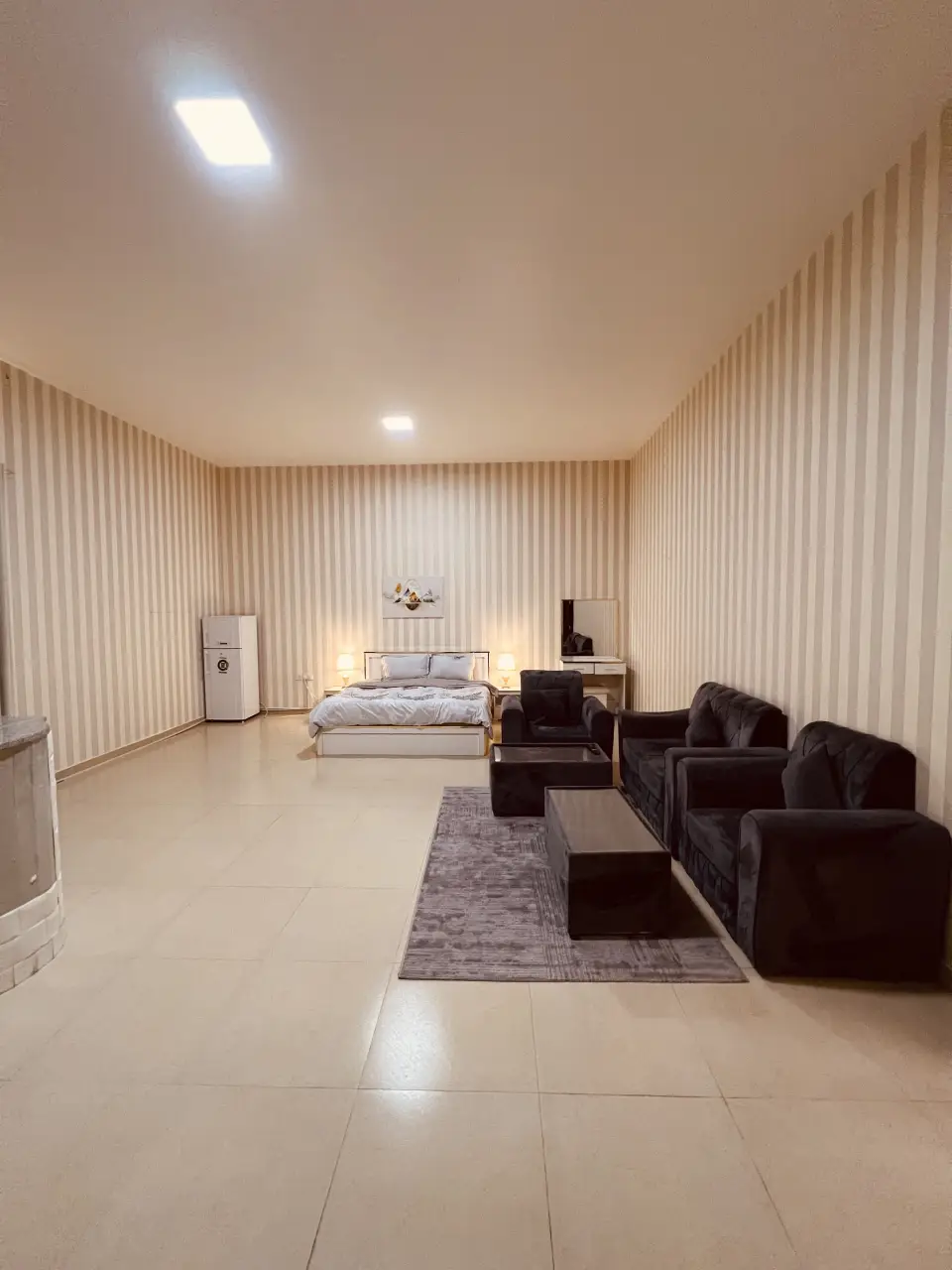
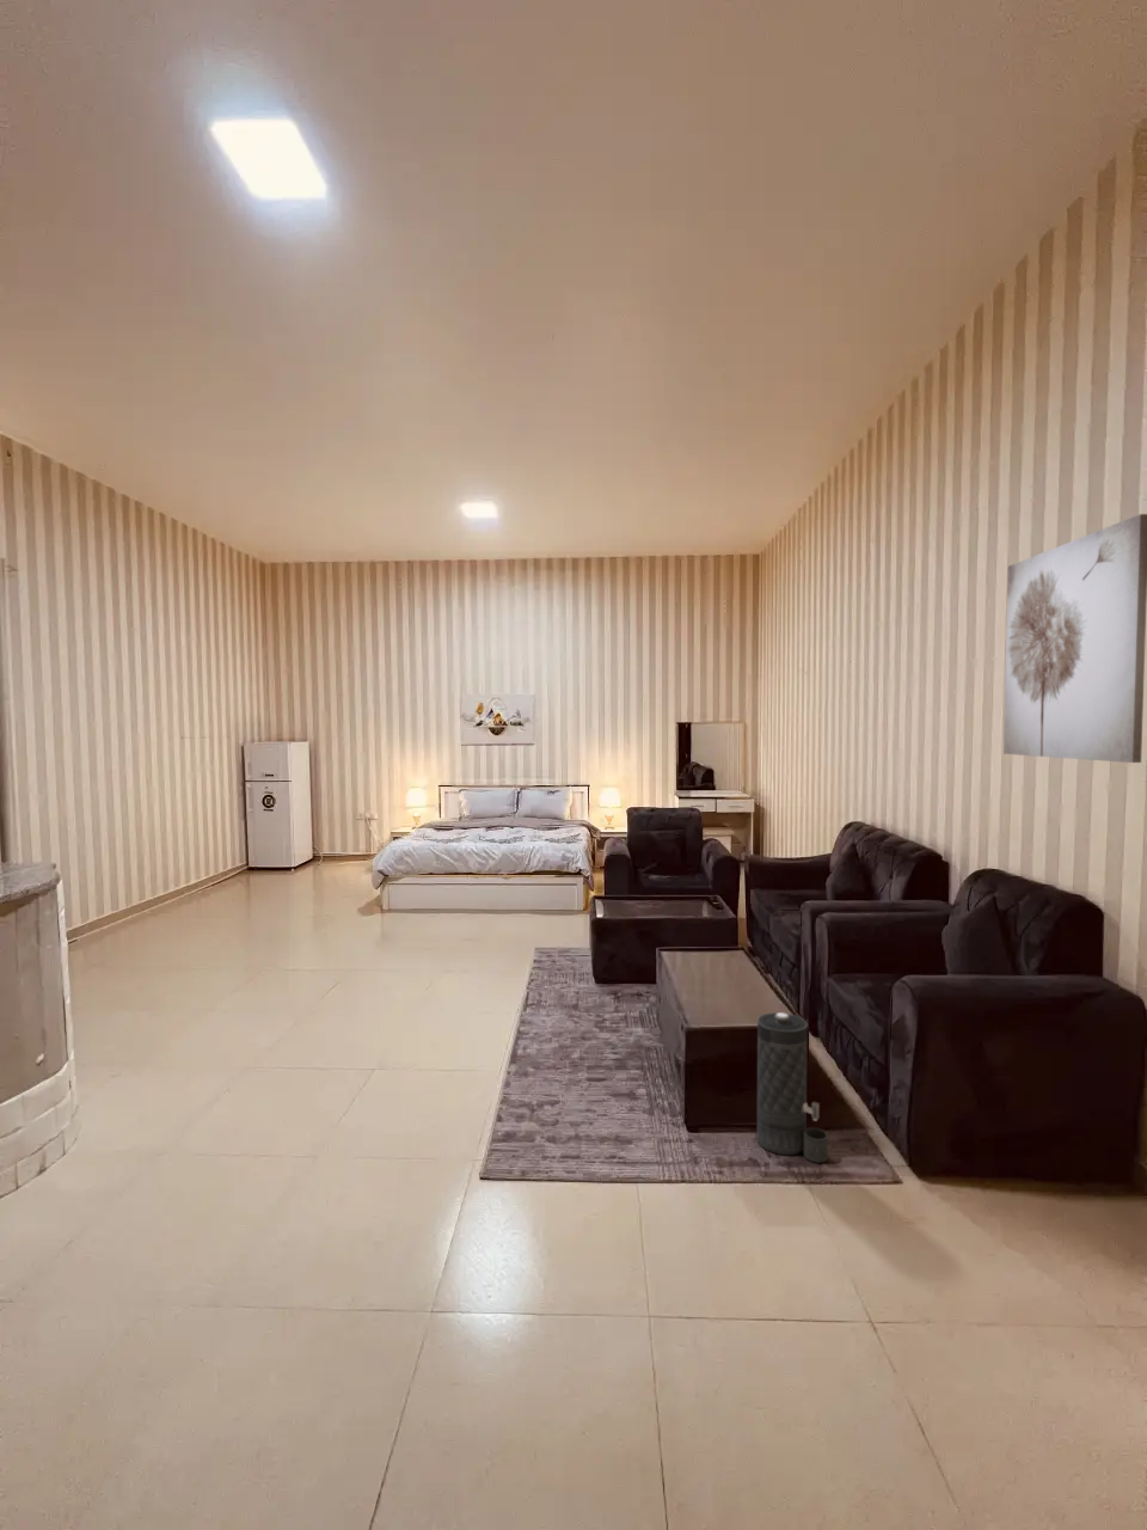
+ wall art [1002,513,1147,764]
+ canister [757,1011,829,1164]
